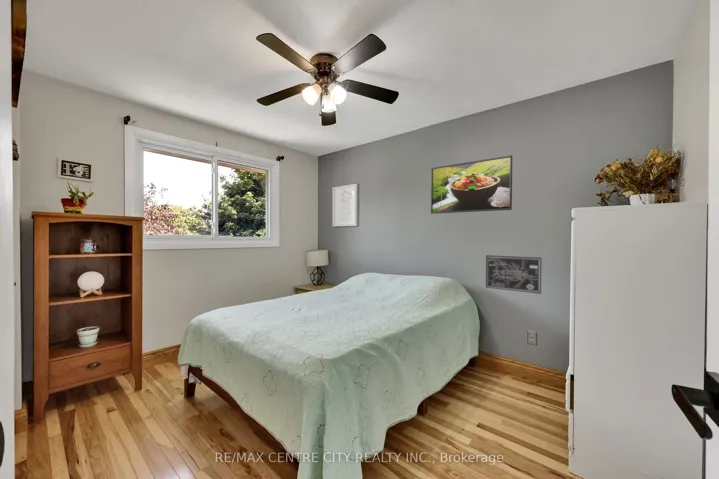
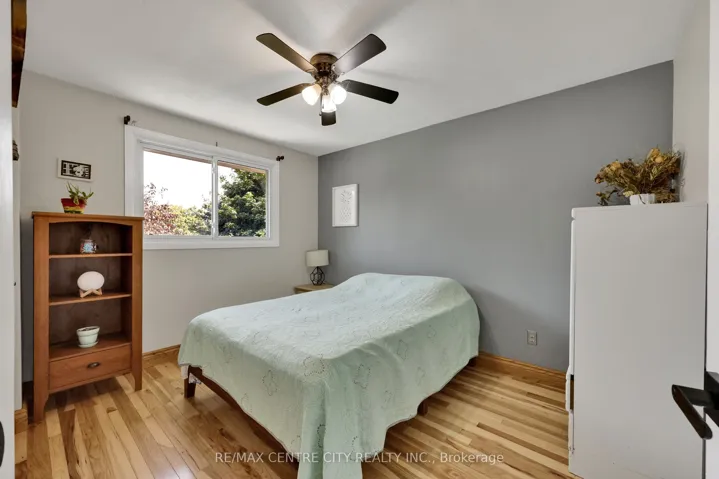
- wall art [485,254,542,295]
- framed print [430,154,513,215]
